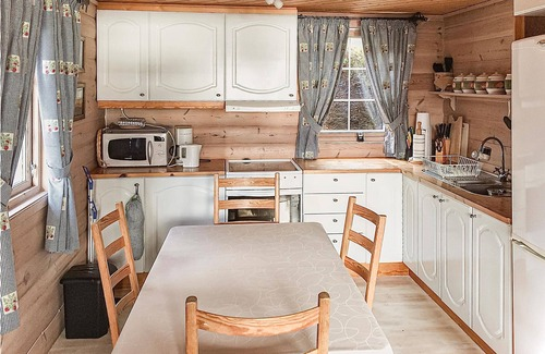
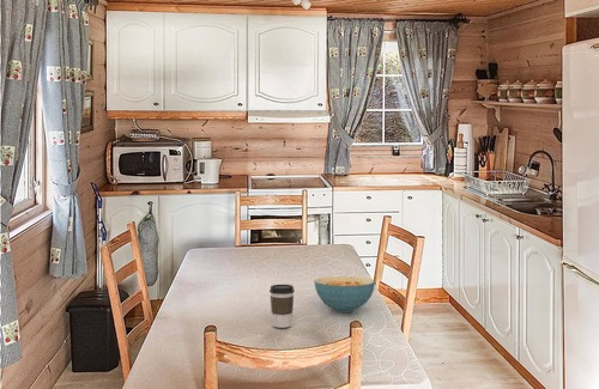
+ cereal bowl [313,275,376,314]
+ coffee cup [268,284,296,329]
